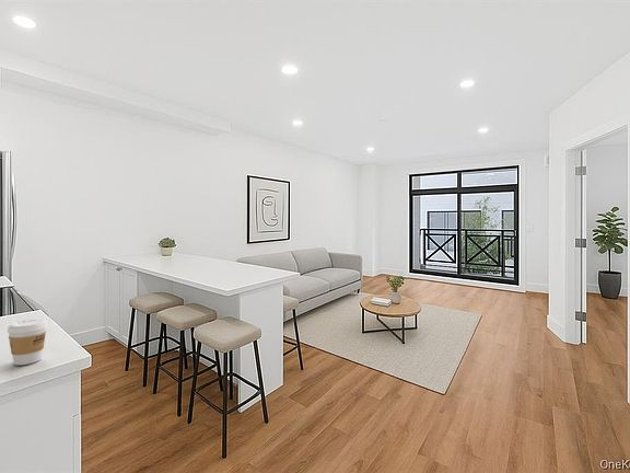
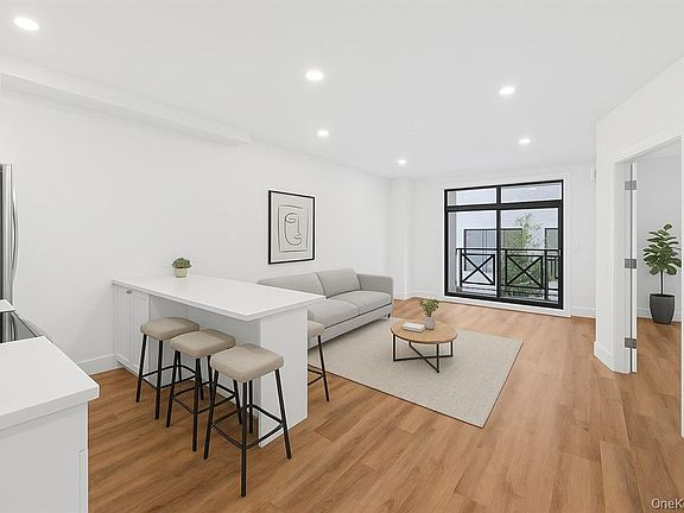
- coffee cup [7,318,48,366]
